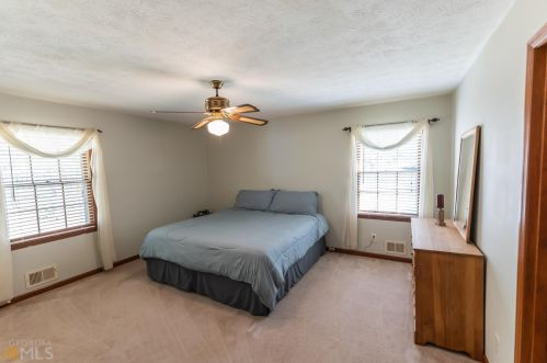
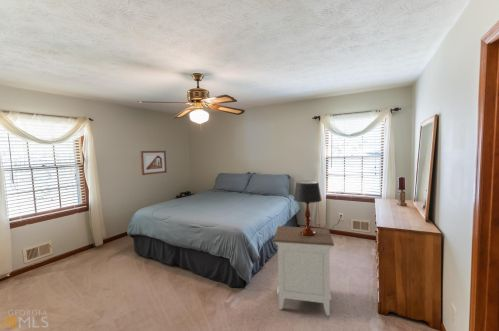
+ picture frame [140,150,168,176]
+ table lamp [293,180,323,236]
+ nightstand [272,225,335,317]
